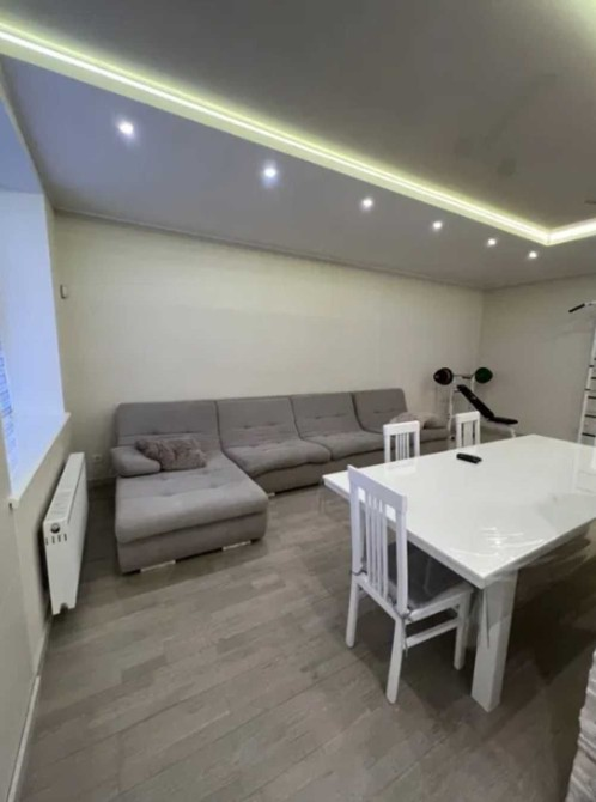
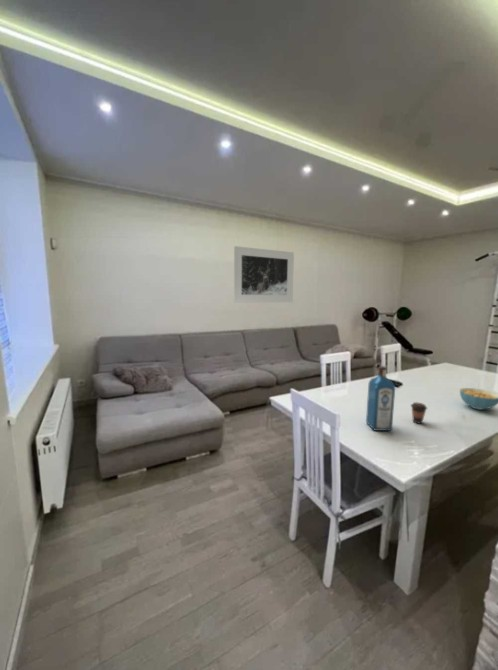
+ coffee cup [410,401,428,425]
+ cereal bowl [459,387,498,411]
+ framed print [233,245,295,303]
+ liquor [365,365,396,432]
